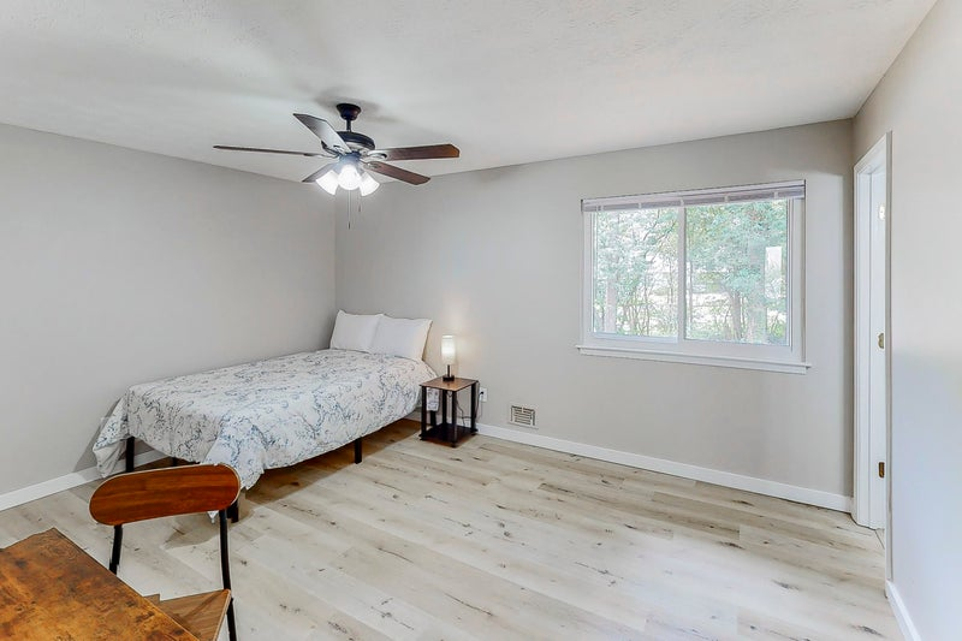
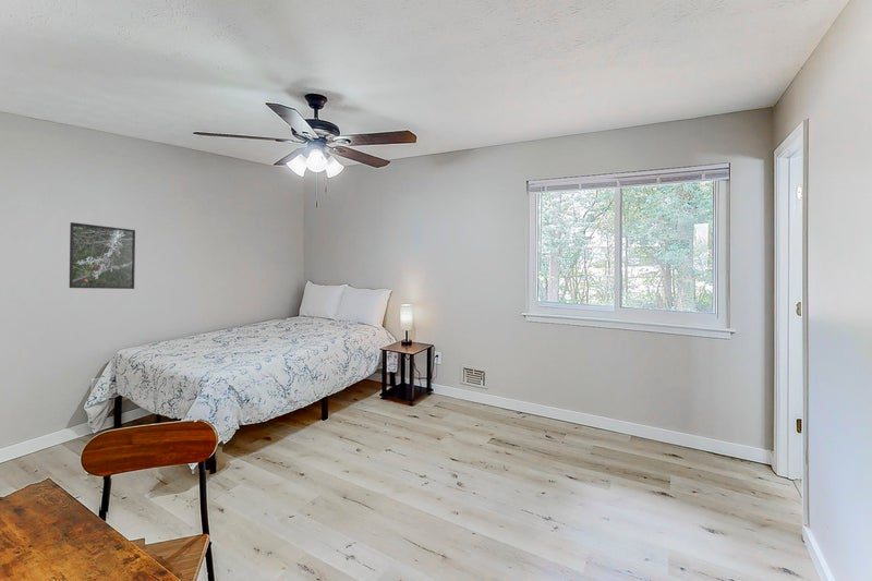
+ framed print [69,221,136,290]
